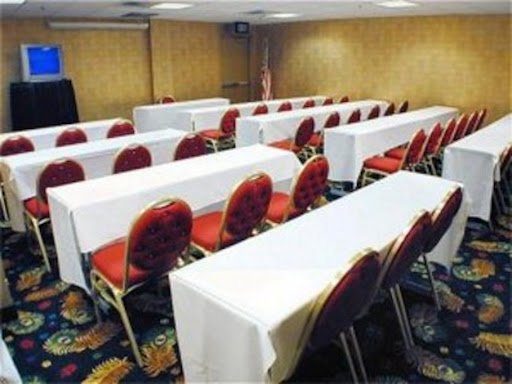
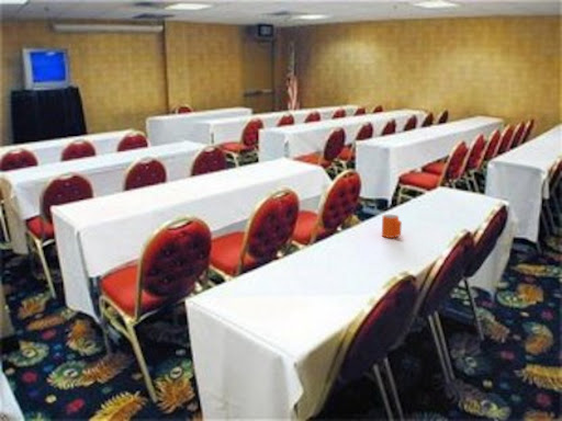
+ mug [381,214,403,239]
